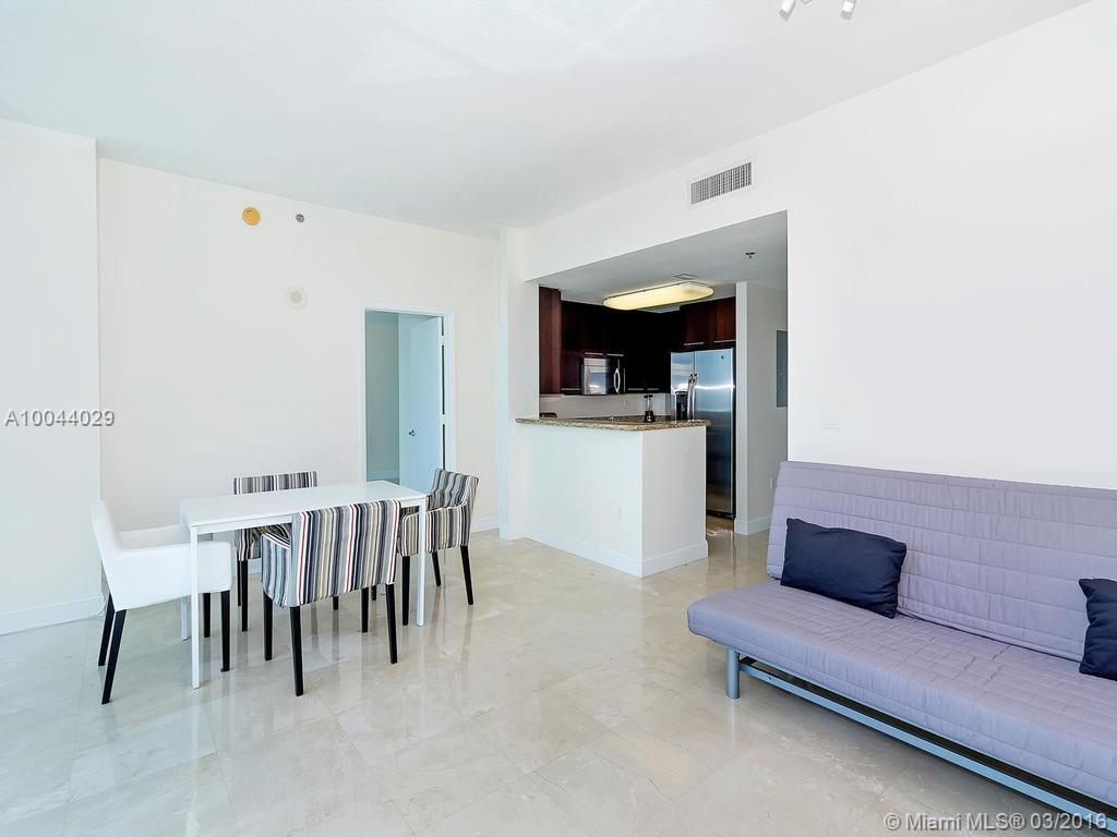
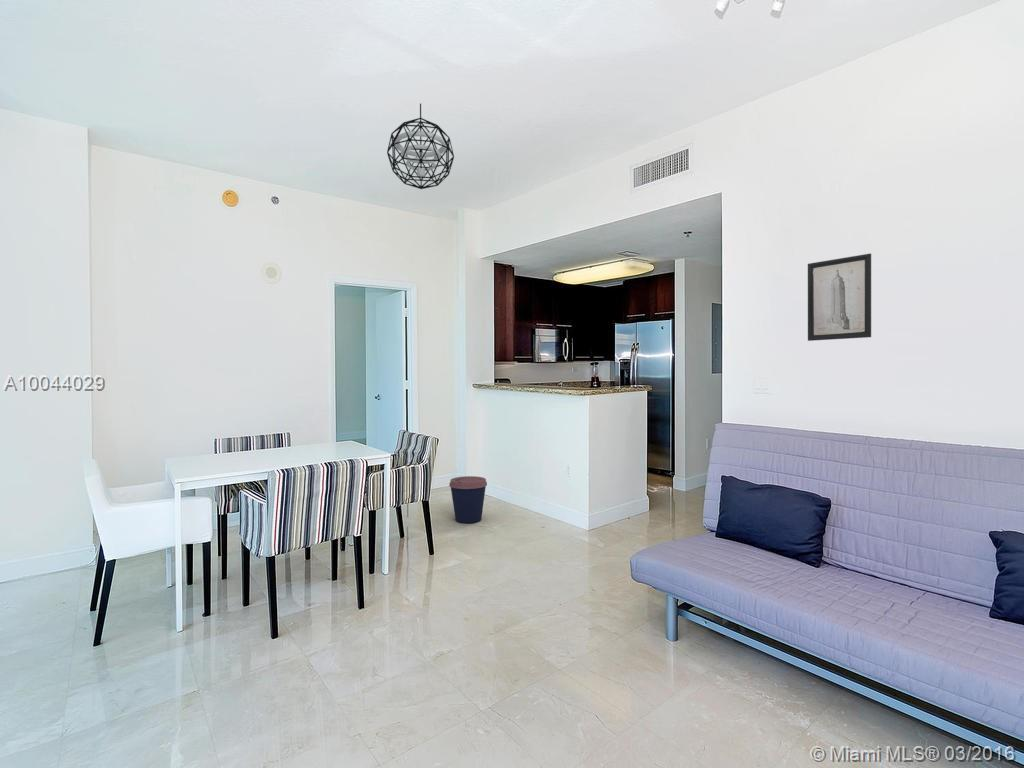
+ coffee cup [448,475,488,524]
+ wall art [807,252,872,342]
+ pendant light [386,102,455,190]
